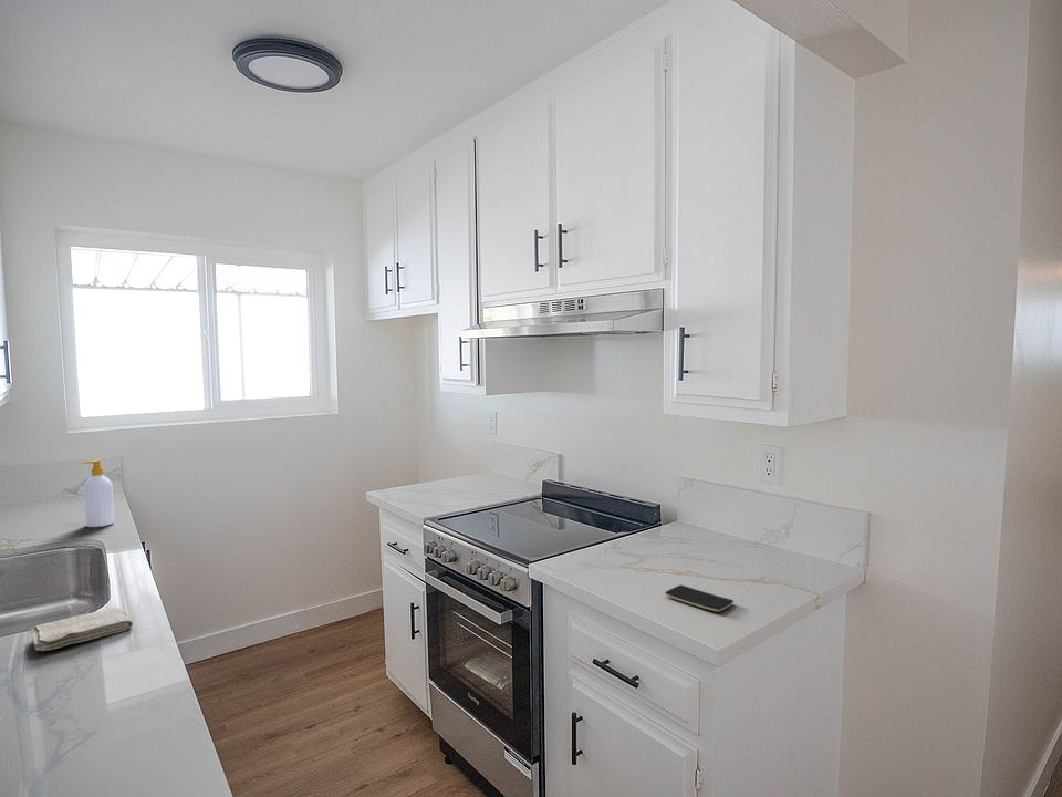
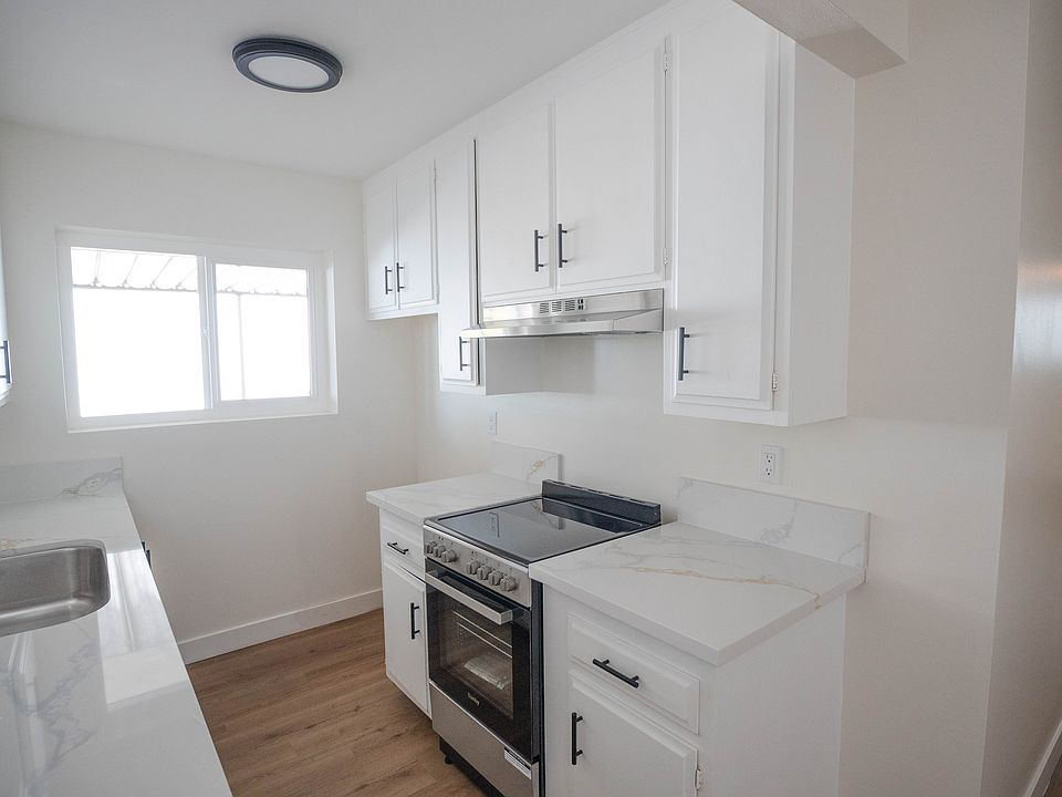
- smartphone [664,583,735,612]
- soap bottle [80,459,115,528]
- washcloth [29,607,134,652]
